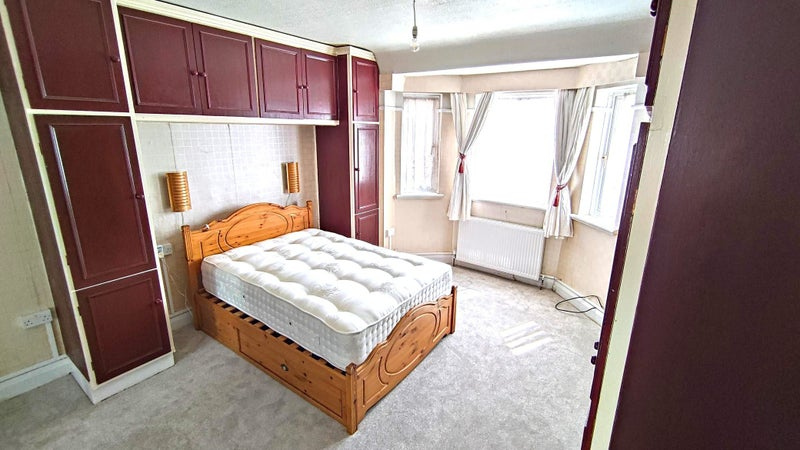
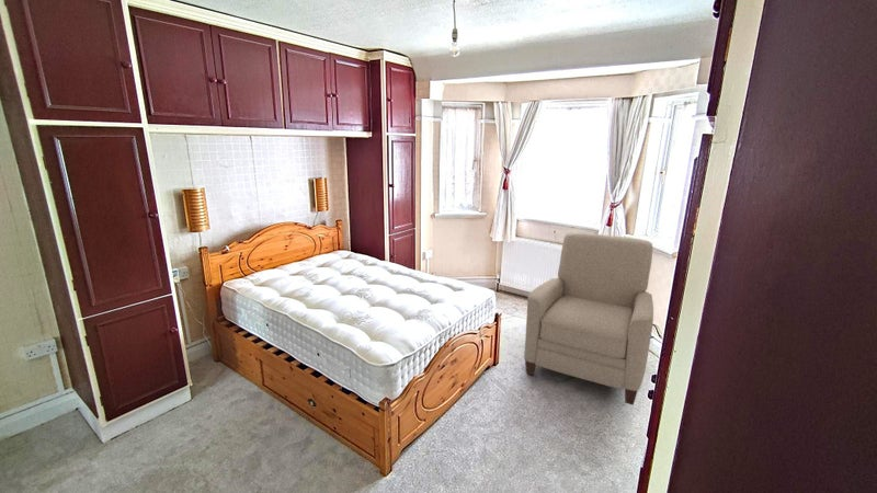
+ chair [523,231,654,406]
